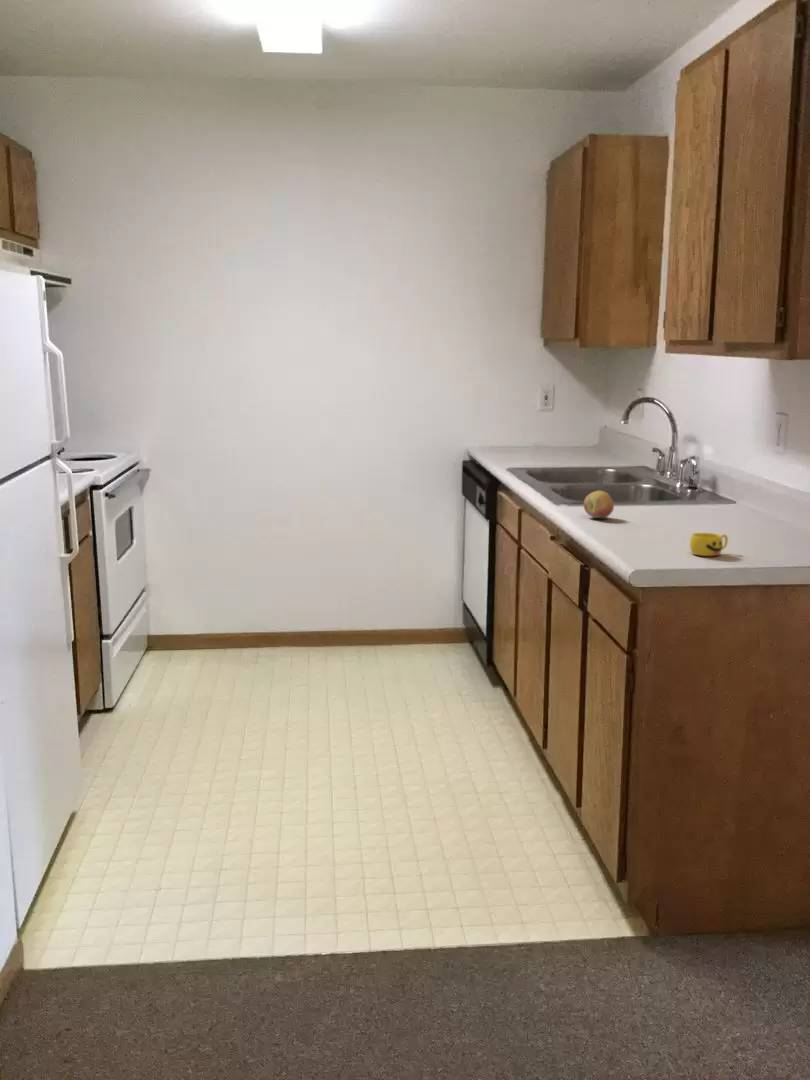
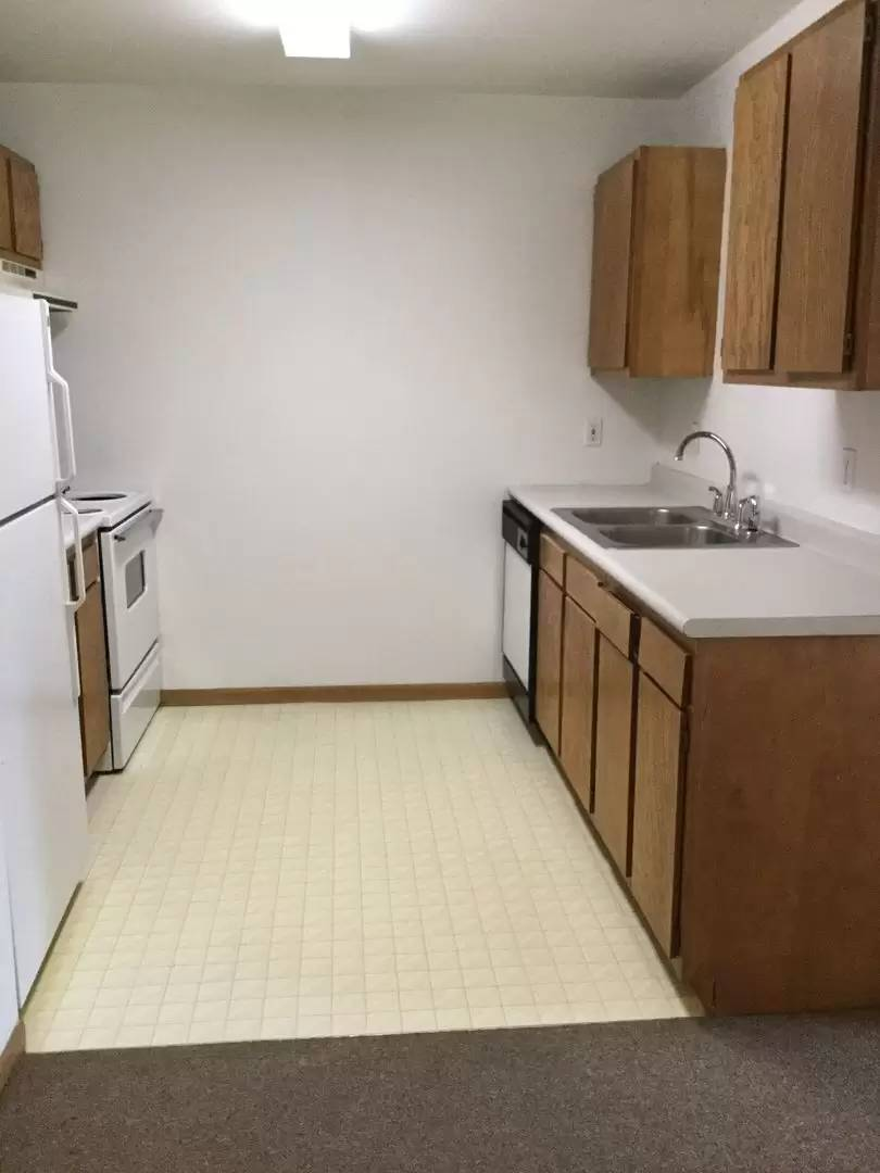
- fruit [582,490,615,519]
- cup [689,532,729,557]
